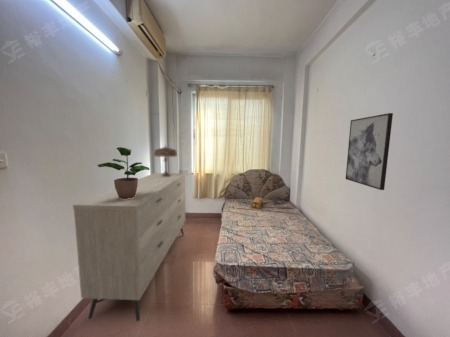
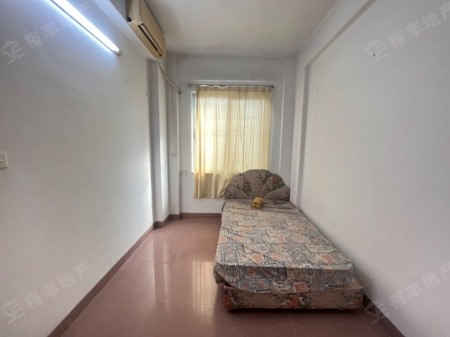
- table lamp [153,144,178,177]
- dresser [72,172,187,322]
- wall art [345,112,394,191]
- potted plant [97,146,150,199]
